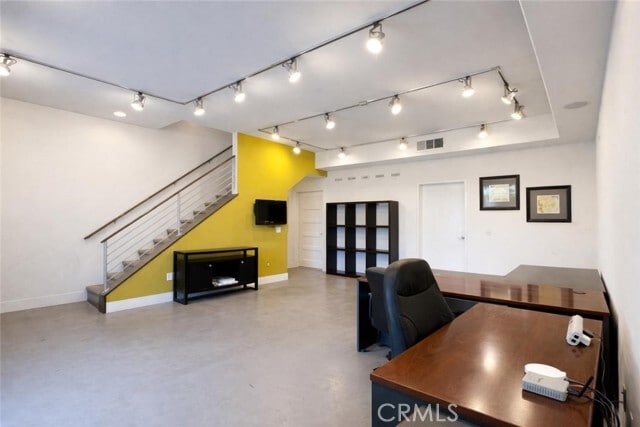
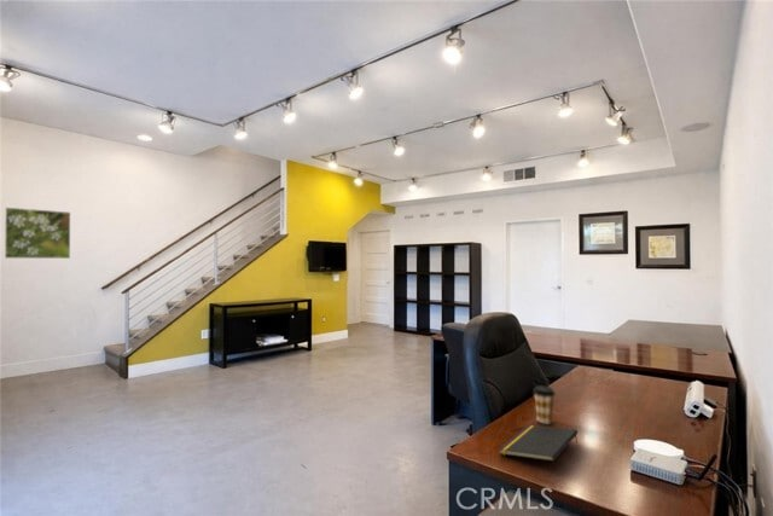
+ notepad [498,424,579,463]
+ coffee cup [531,384,557,424]
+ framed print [4,207,71,260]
